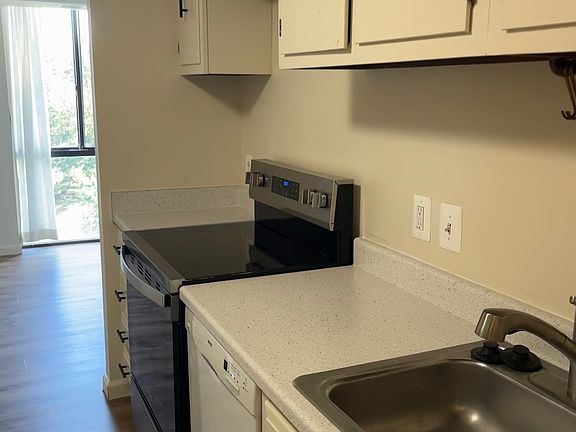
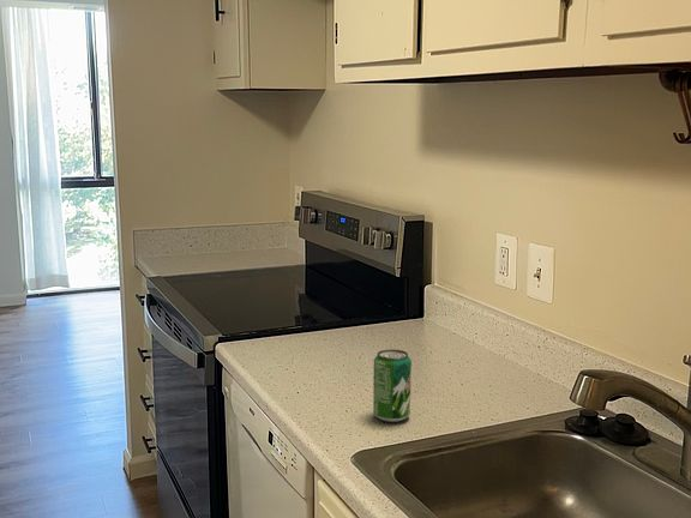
+ beverage can [372,348,413,423]
